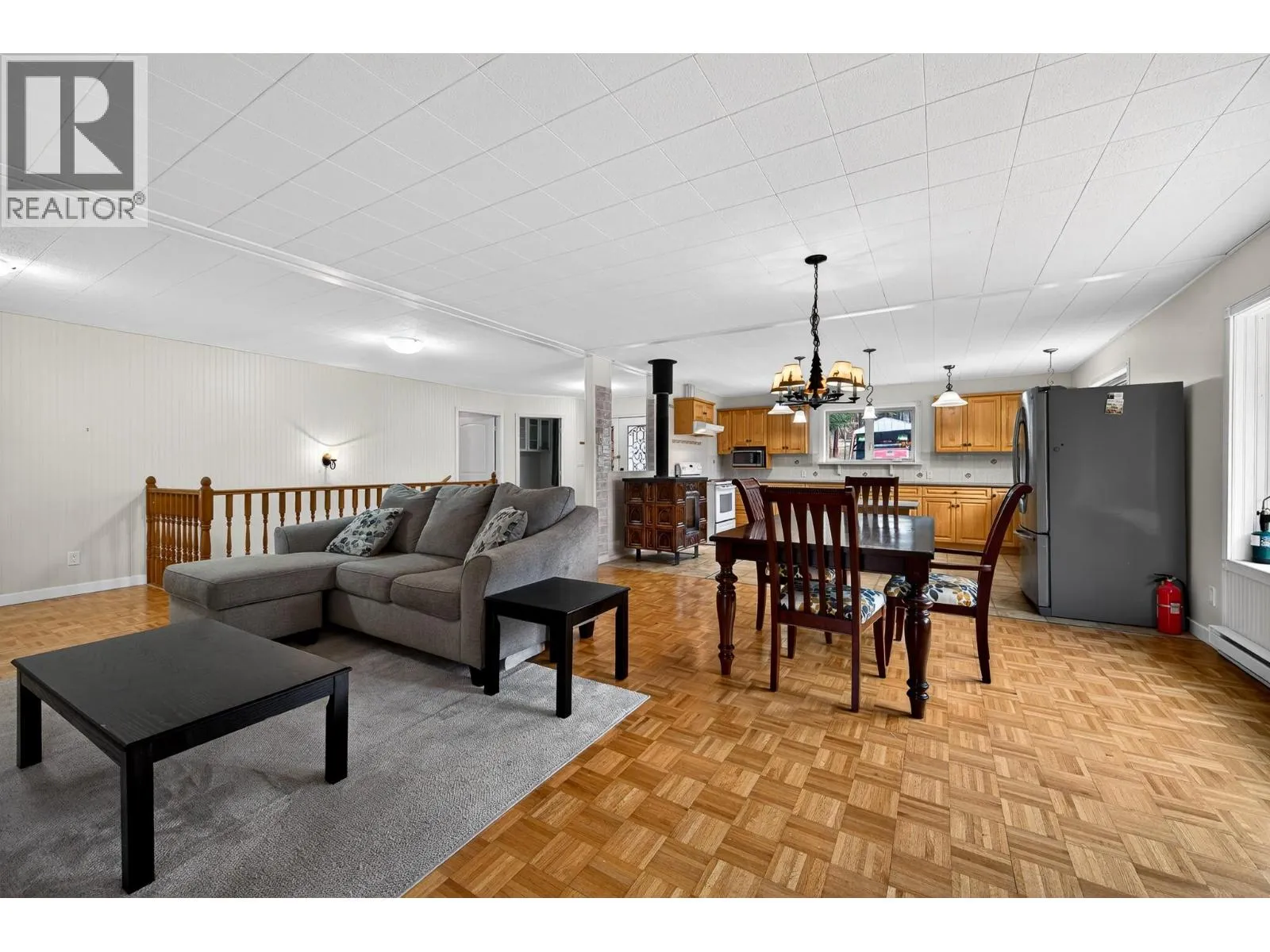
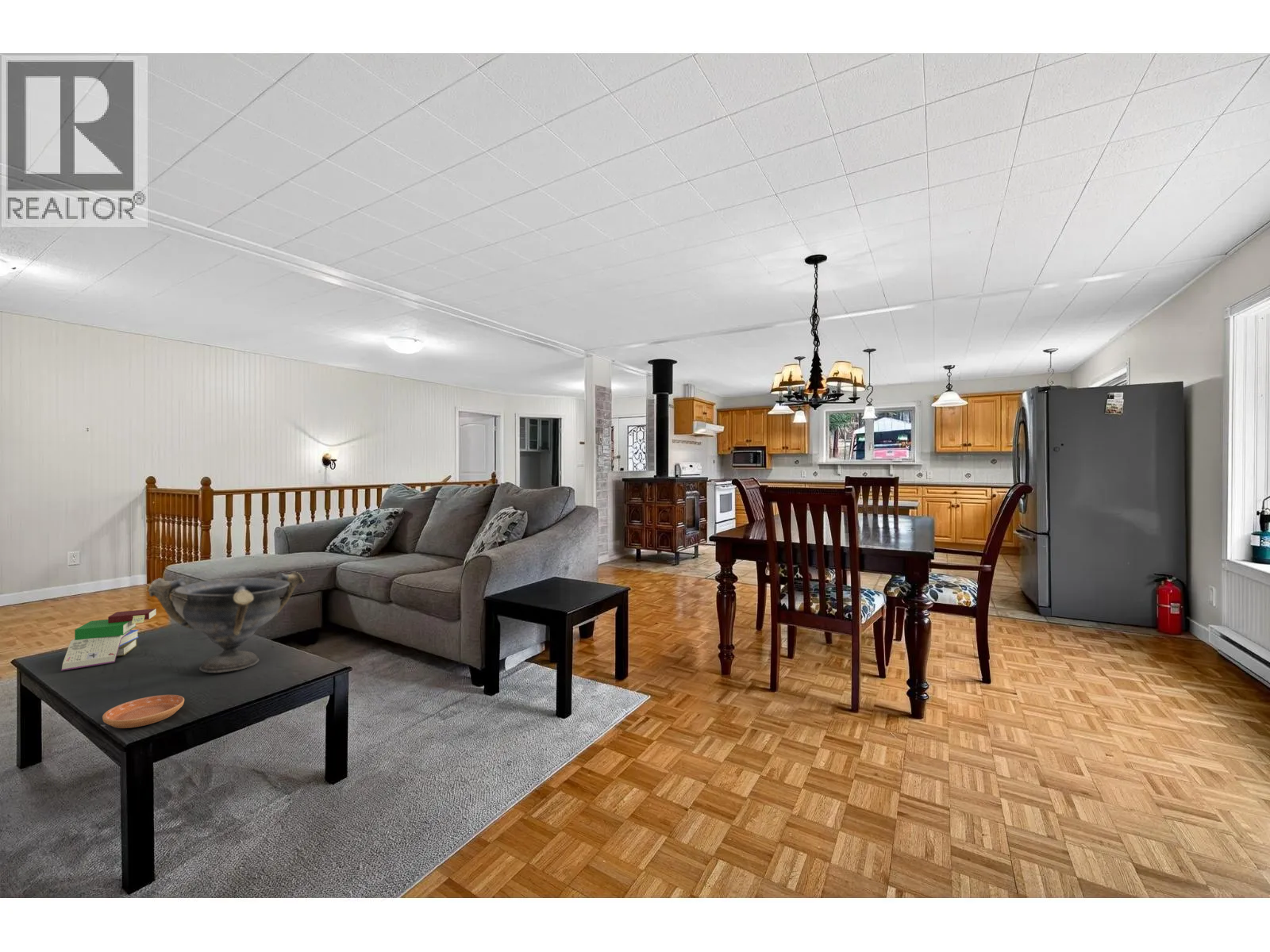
+ saucer [102,694,185,729]
+ decorative bowl [147,571,305,674]
+ book [60,608,157,671]
